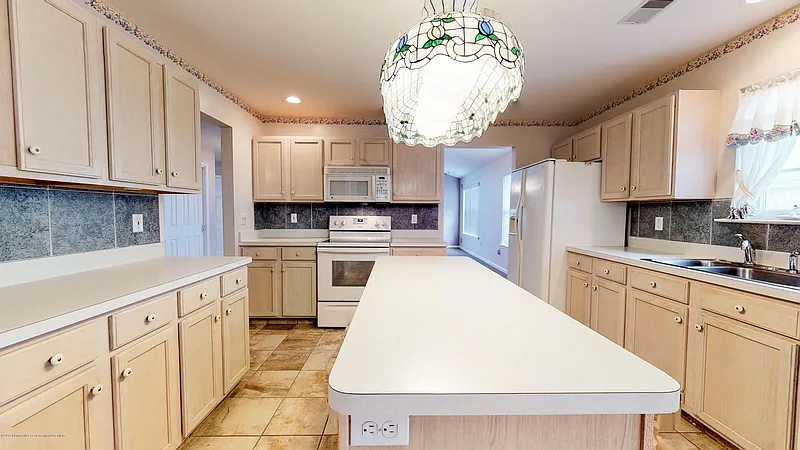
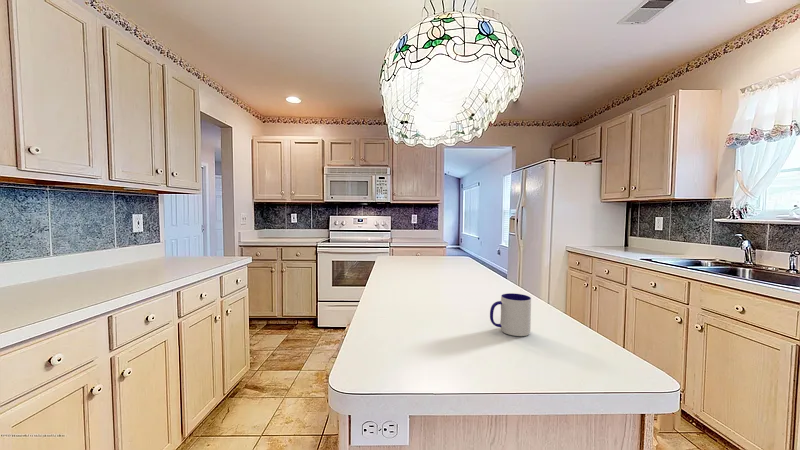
+ mug [489,292,532,337]
